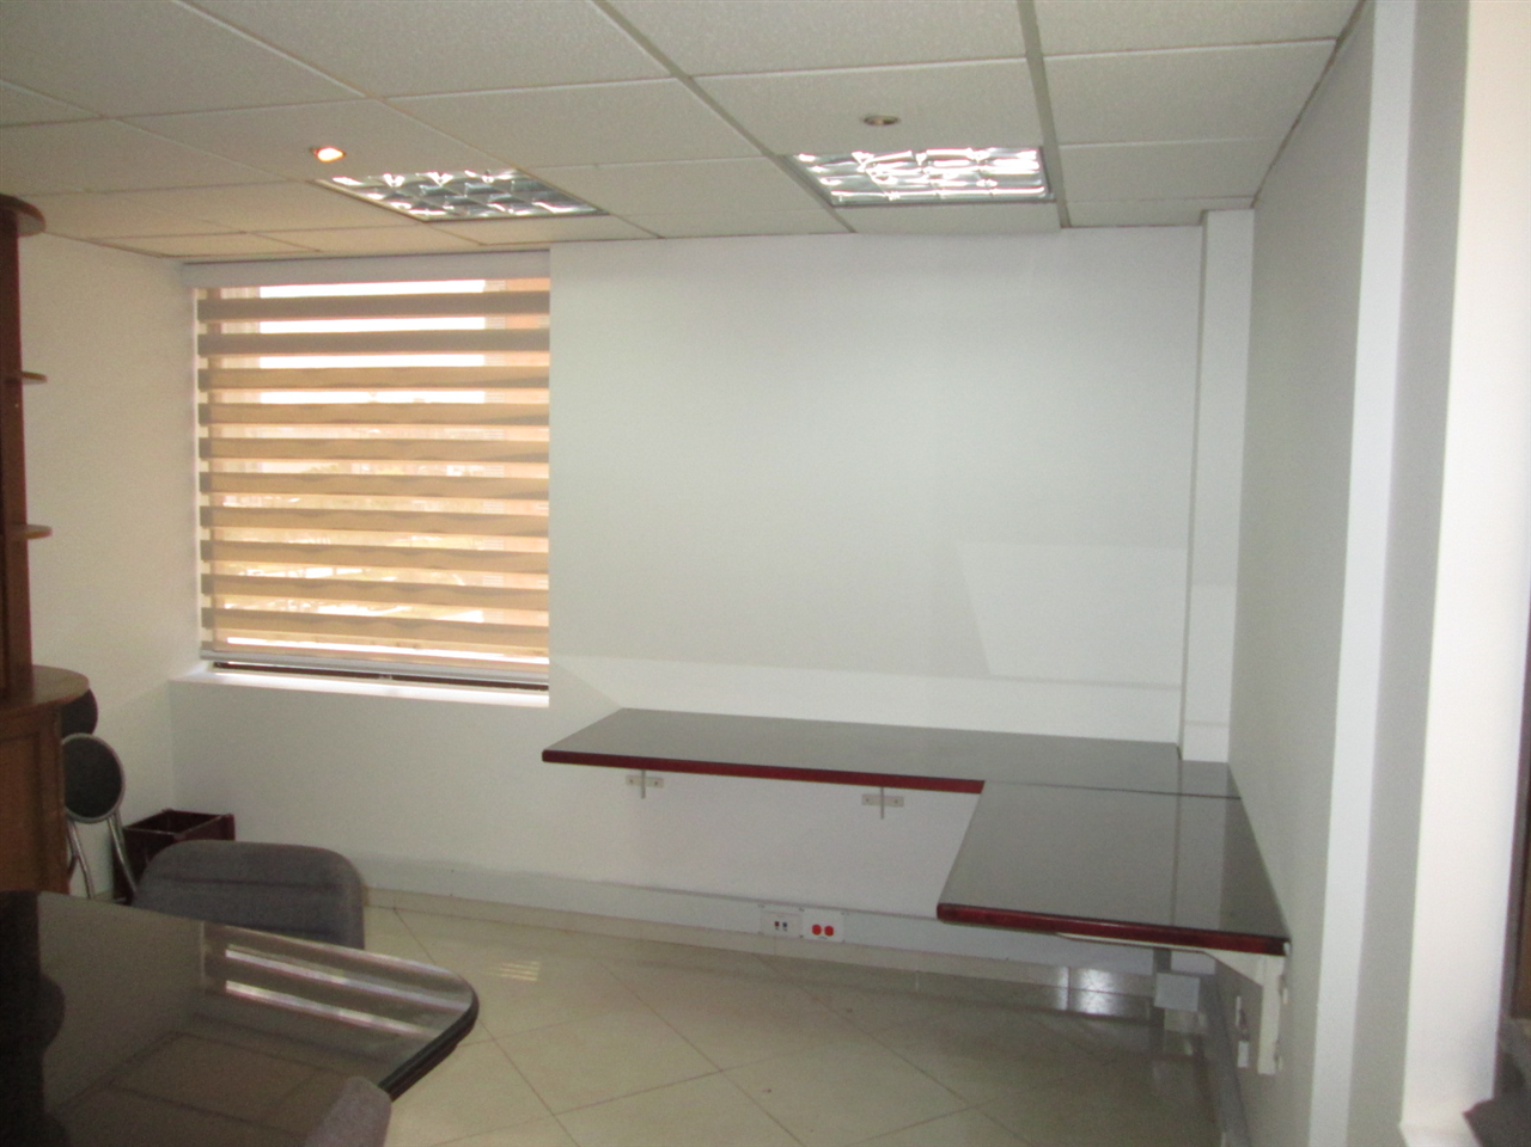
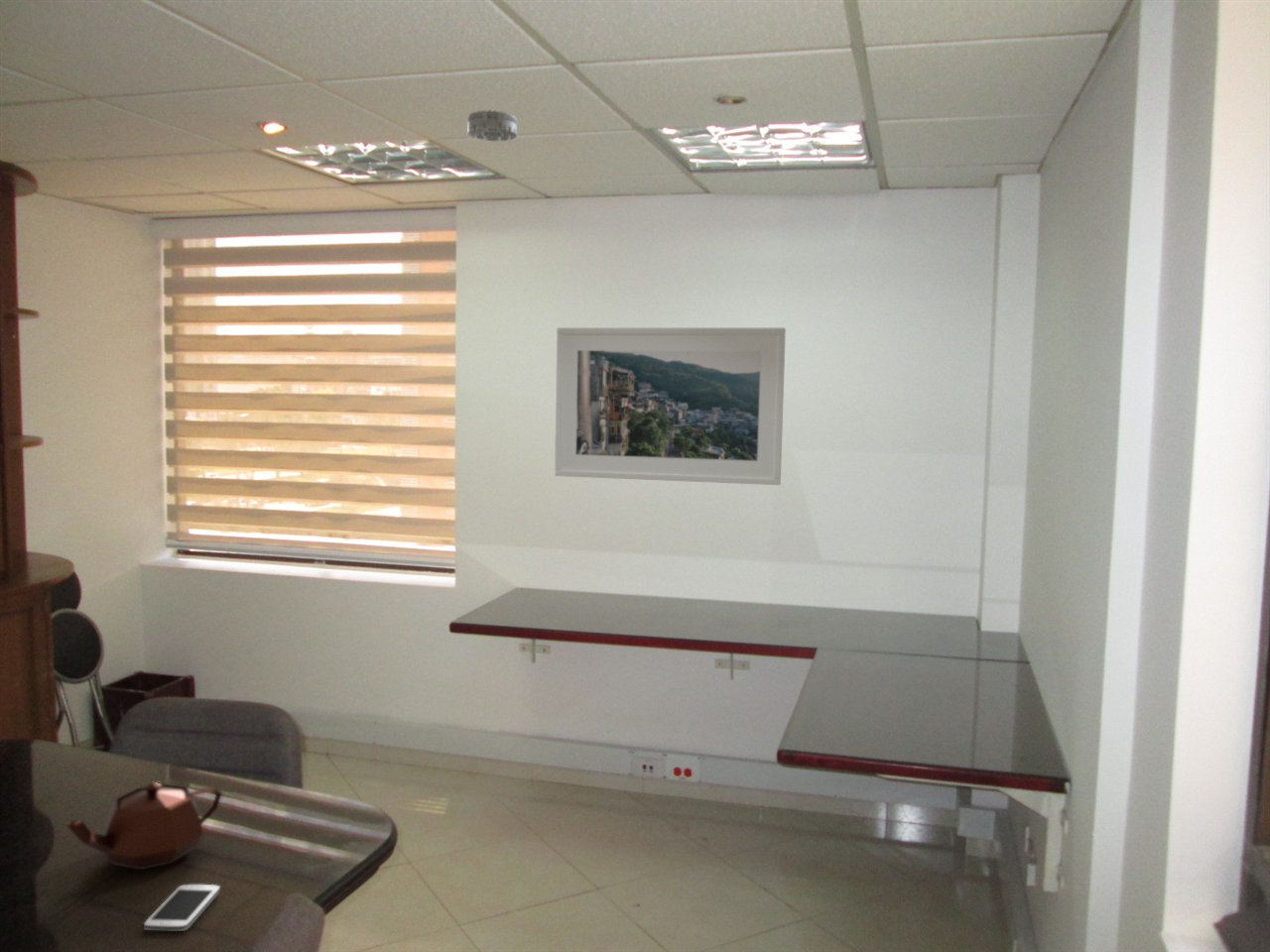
+ smoke detector [466,109,518,142]
+ smartphone [143,884,221,932]
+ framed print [554,327,787,486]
+ teapot [62,781,223,871]
